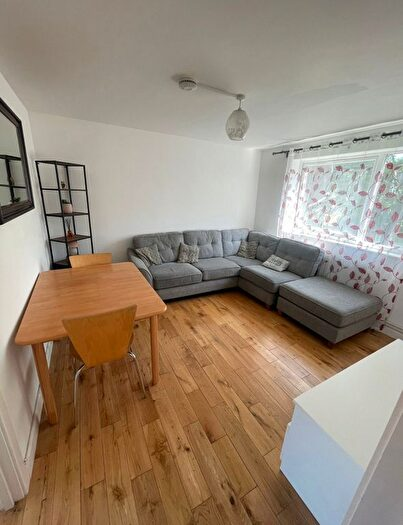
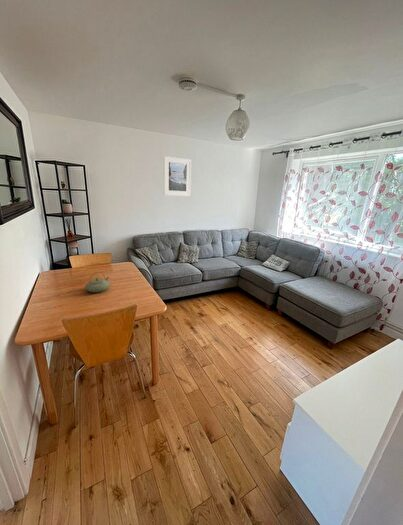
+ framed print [163,155,192,197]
+ teapot [84,271,111,293]
